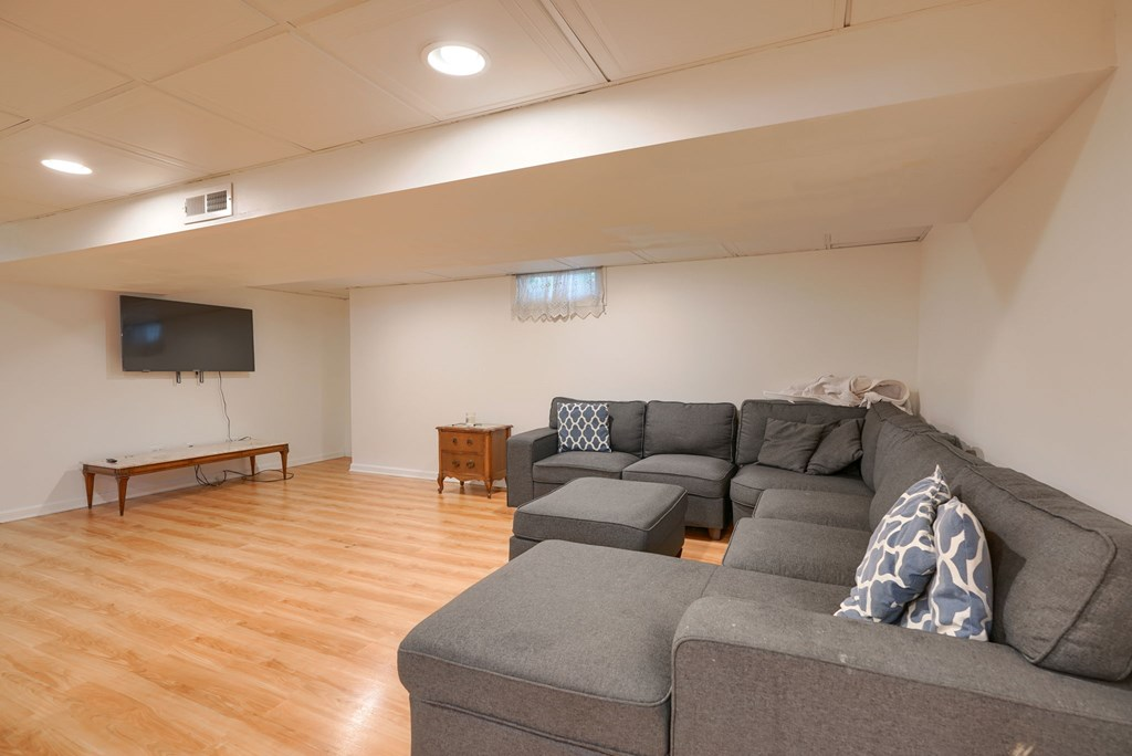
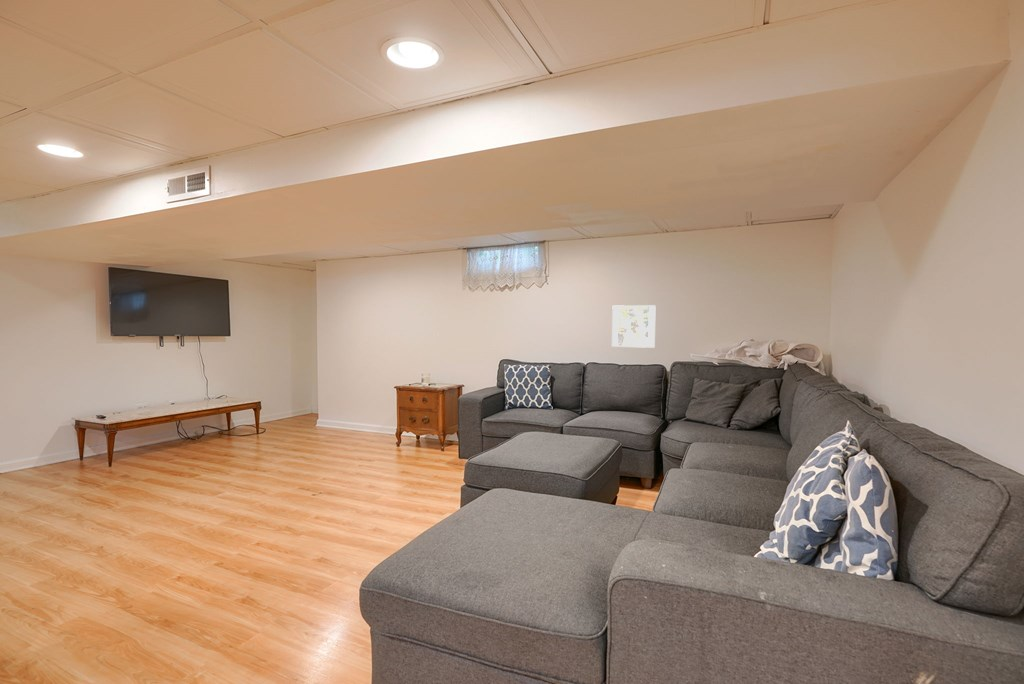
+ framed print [611,304,657,349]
